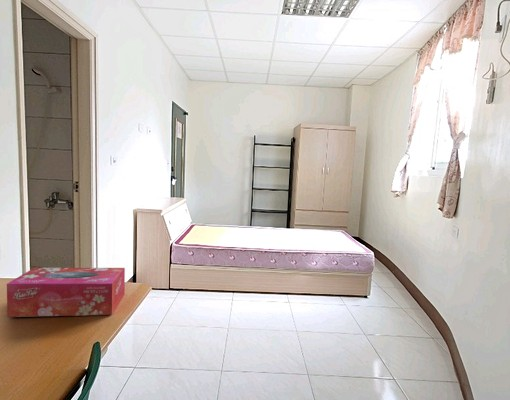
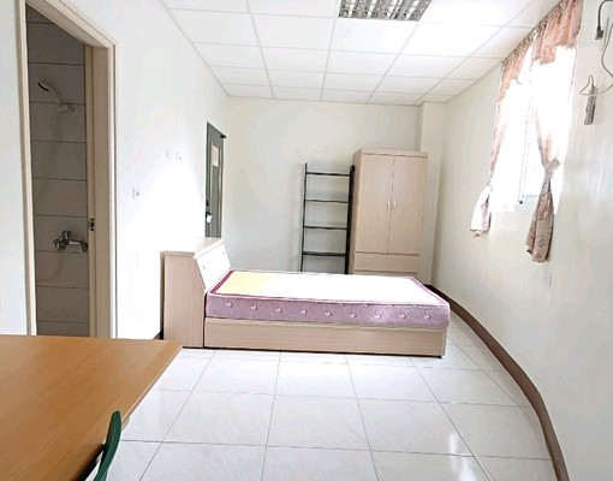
- tissue box [6,267,126,318]
